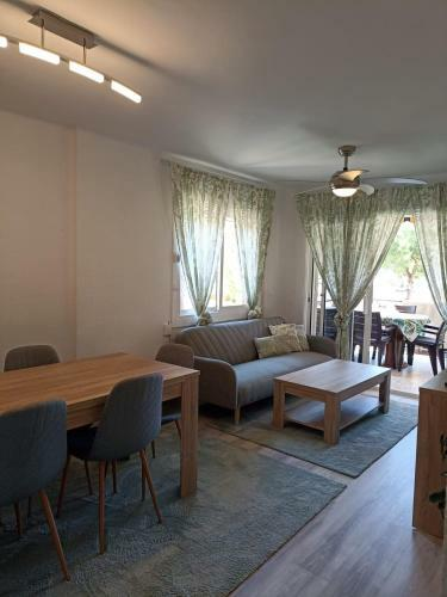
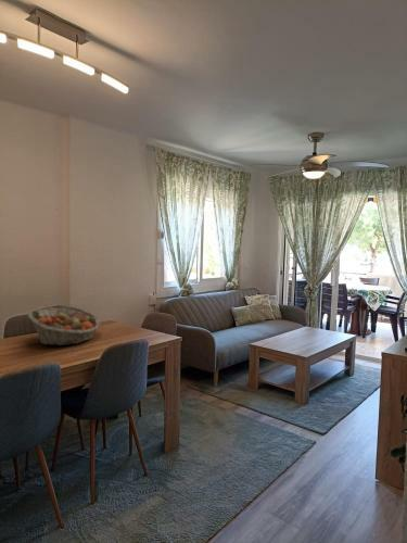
+ fruit basket [27,304,102,346]
